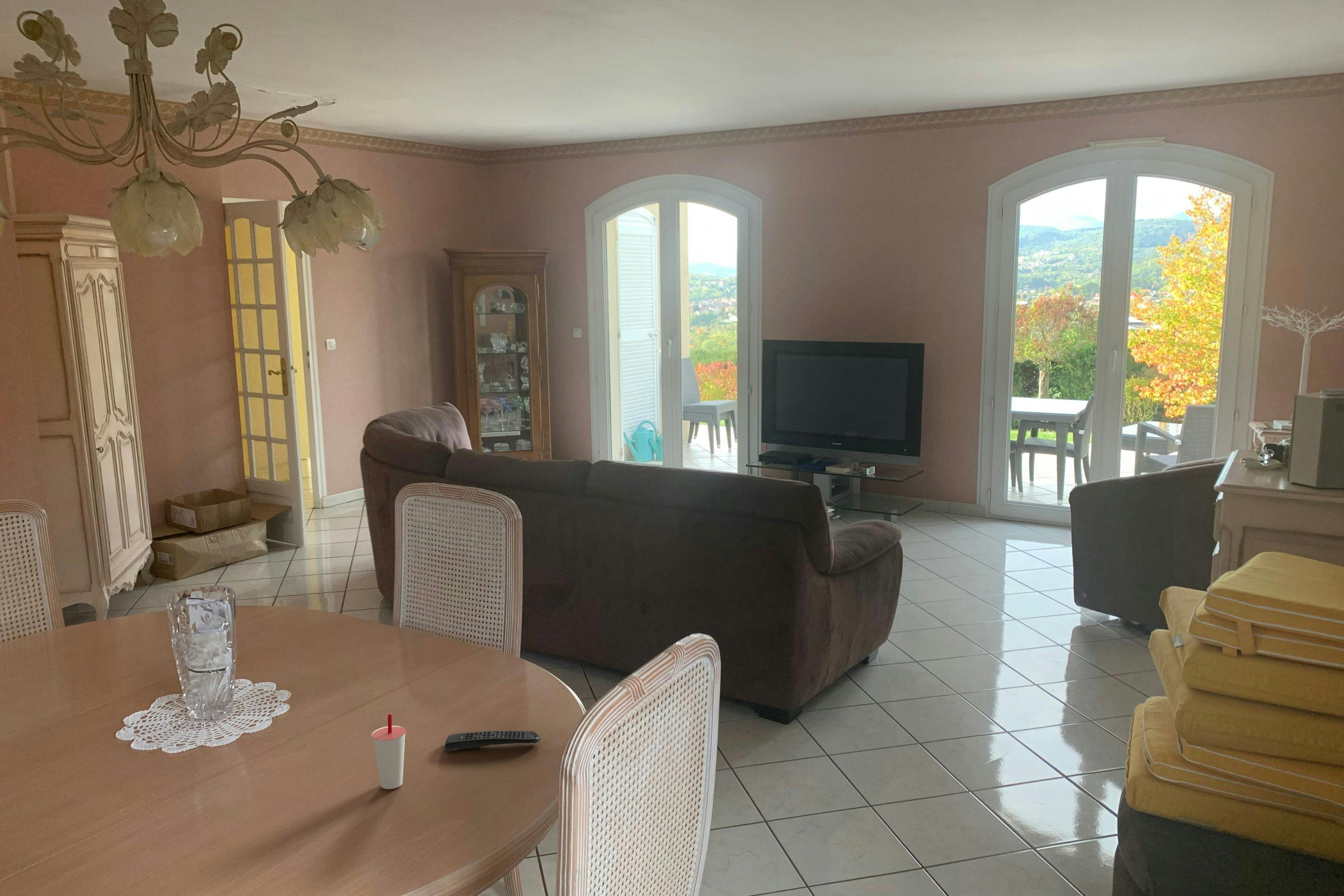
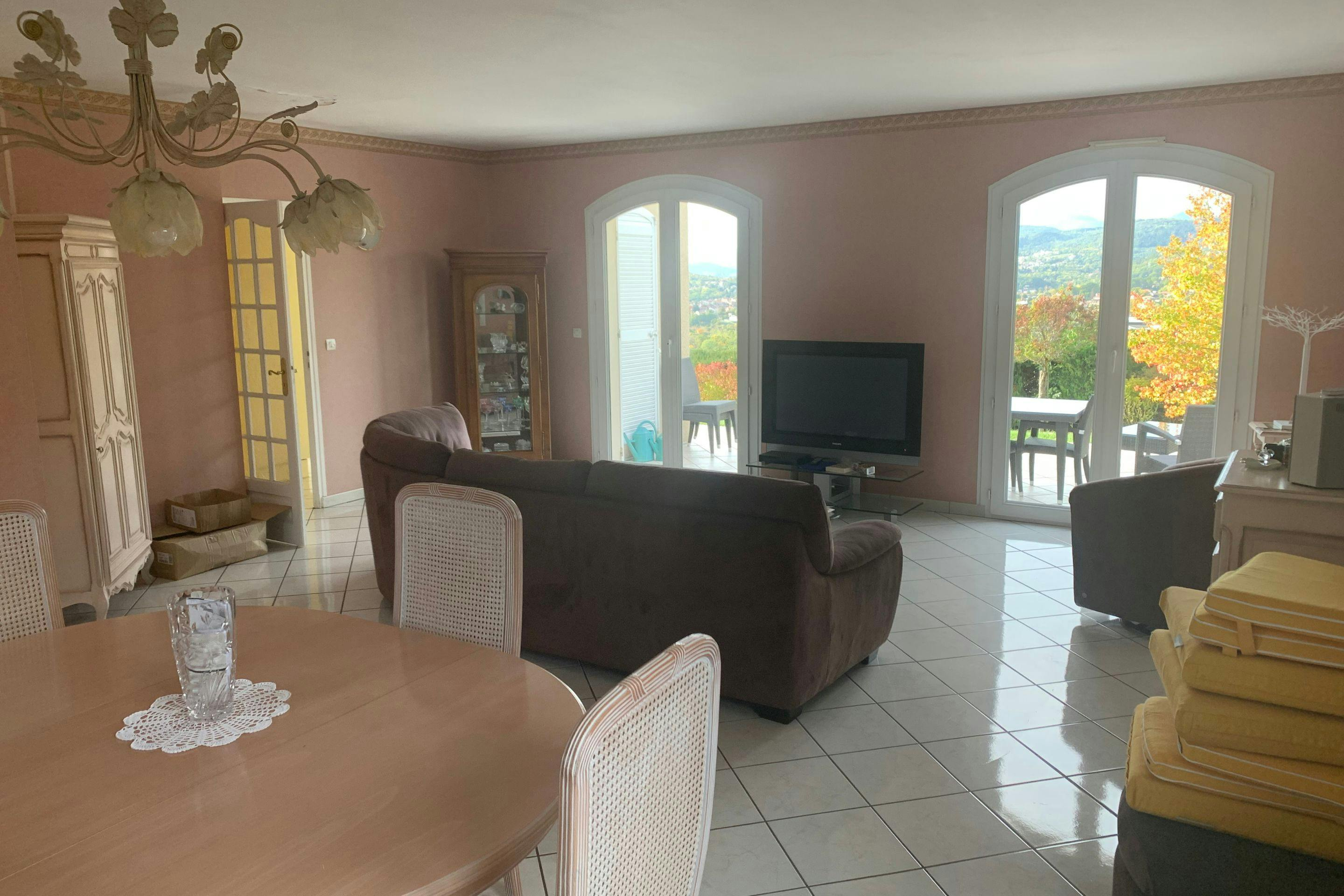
- cup [371,714,406,790]
- remote control [444,730,542,752]
